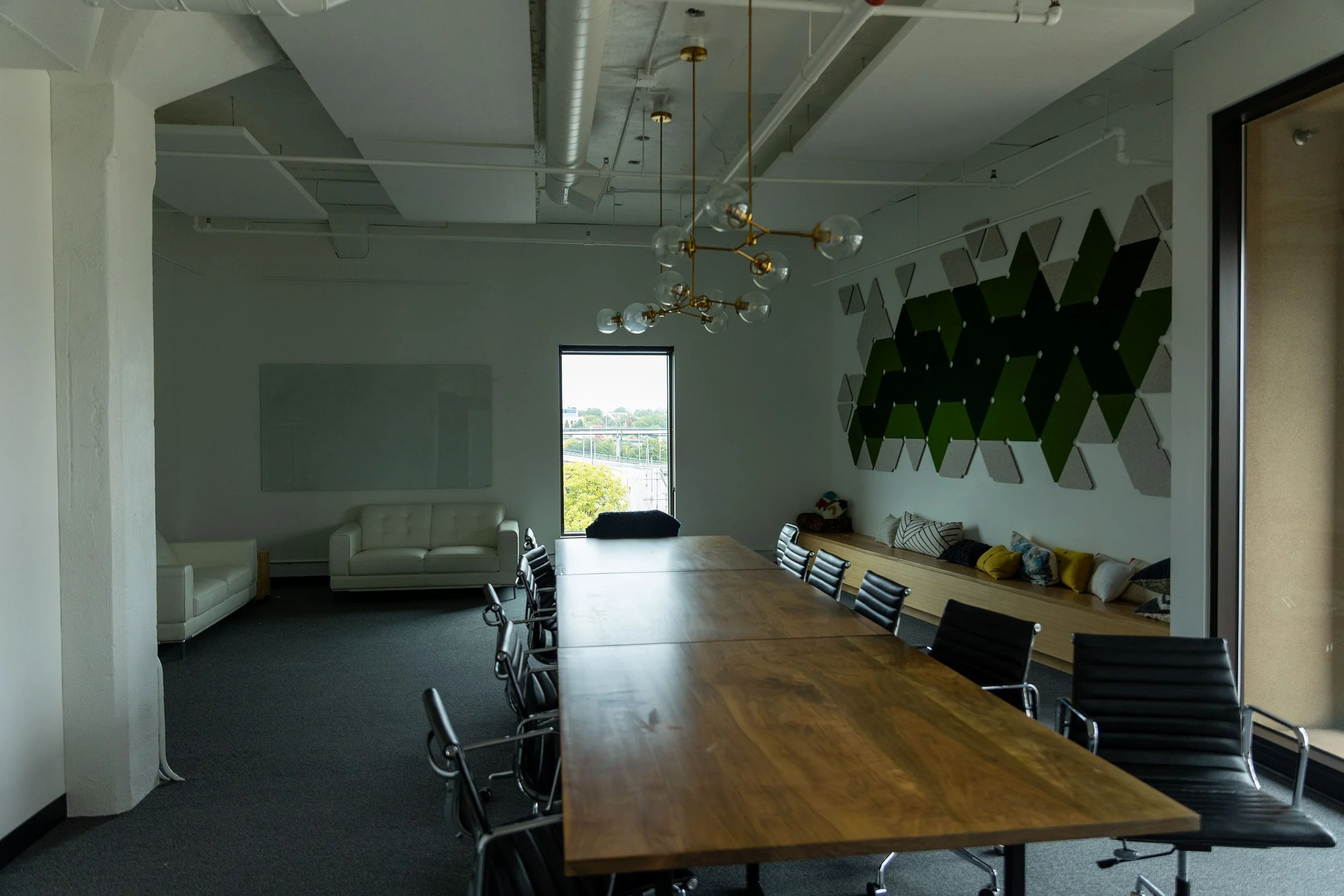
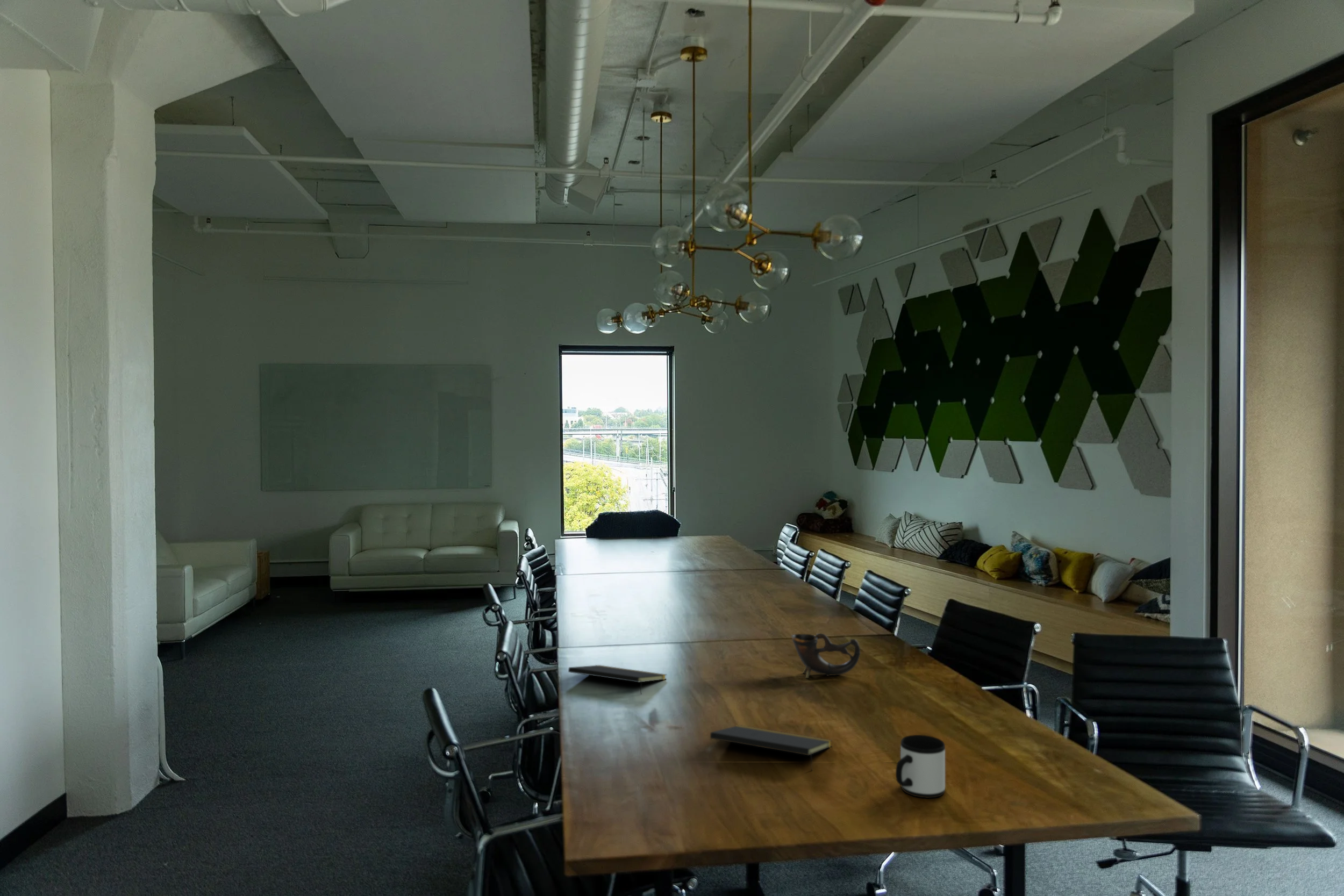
+ notepad [568,664,667,695]
+ mug [895,734,946,799]
+ cup [791,633,861,679]
+ notepad [710,725,833,771]
